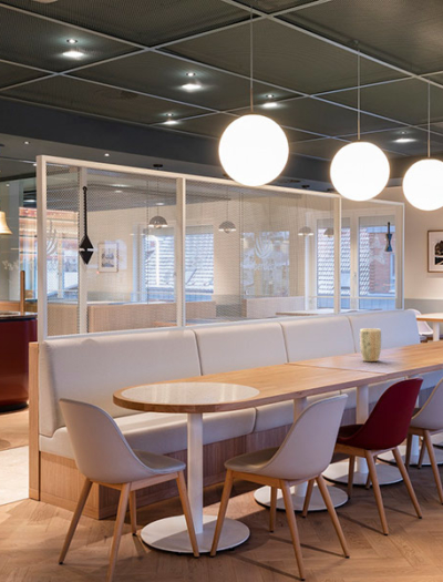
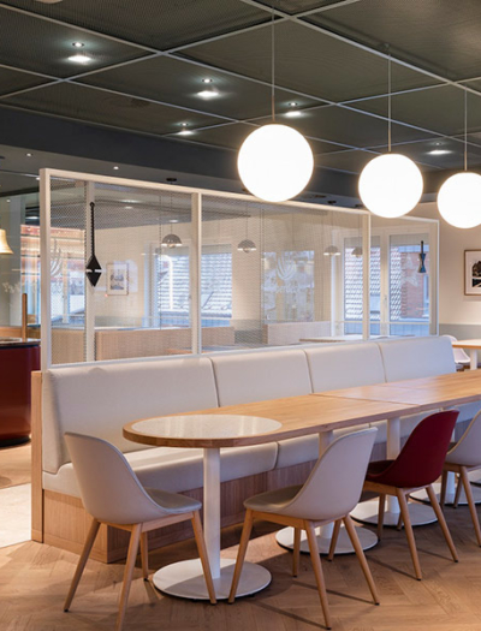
- plant pot [359,327,382,363]
